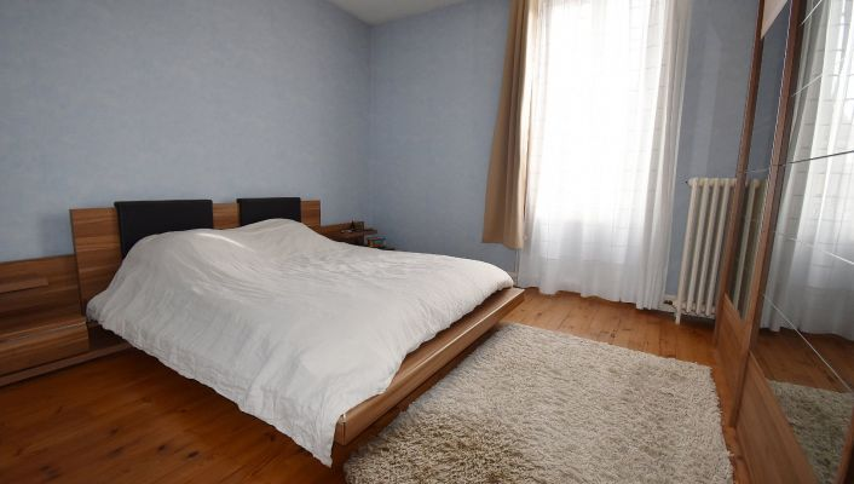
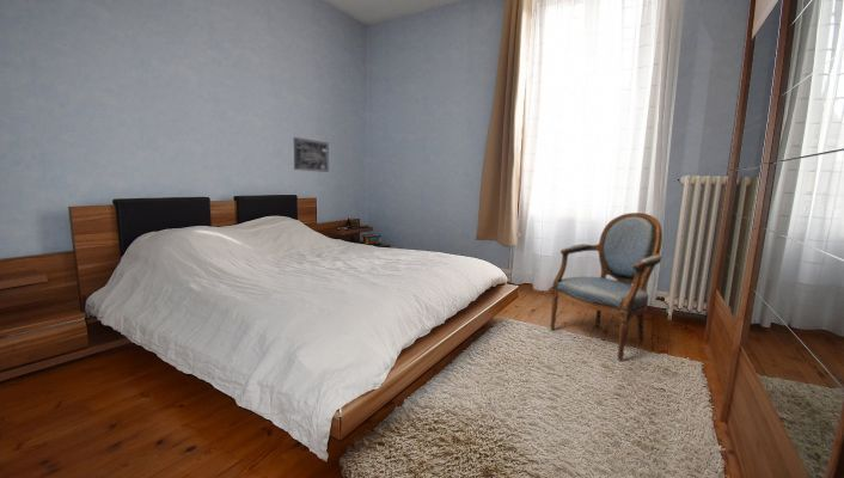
+ wall art [293,136,330,173]
+ armchair [549,212,663,361]
